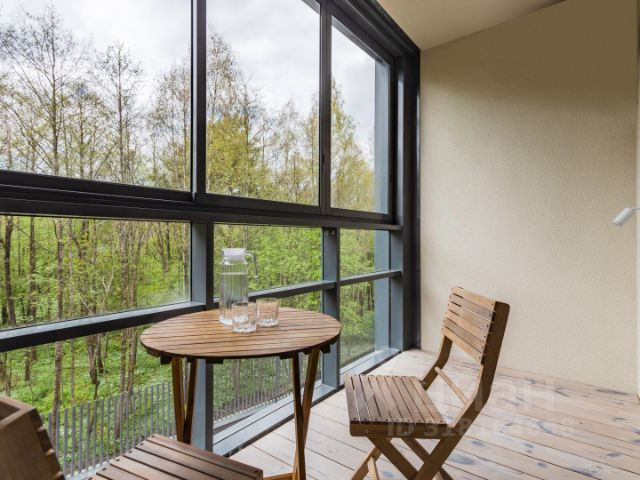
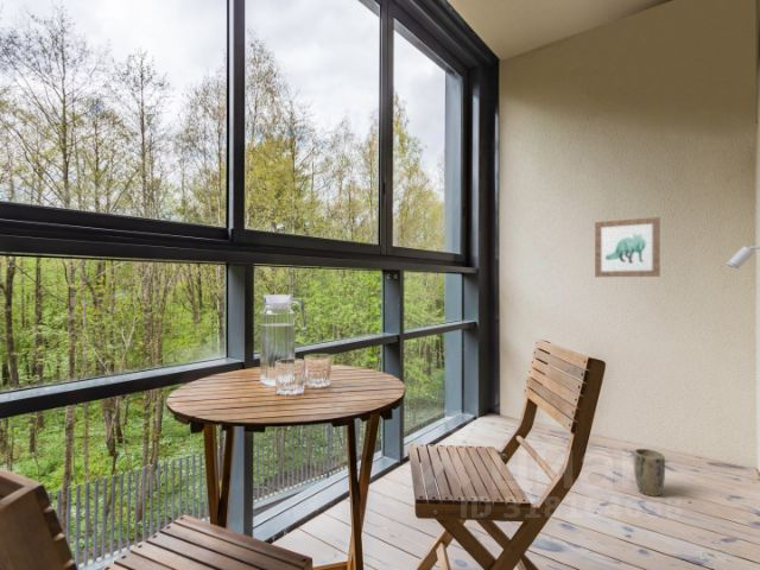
+ wall art [594,216,661,278]
+ plant pot [633,448,666,498]
